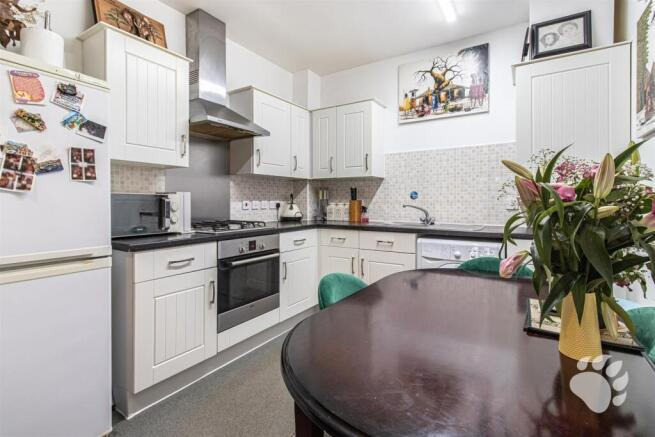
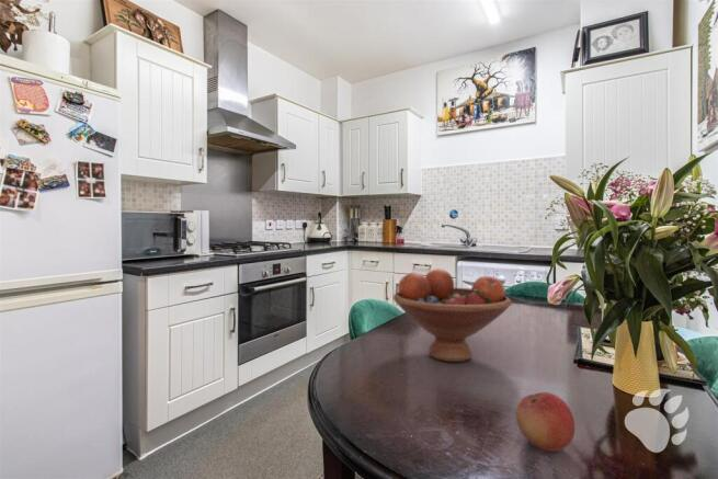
+ fruit bowl [392,267,513,363]
+ apple [514,391,575,453]
